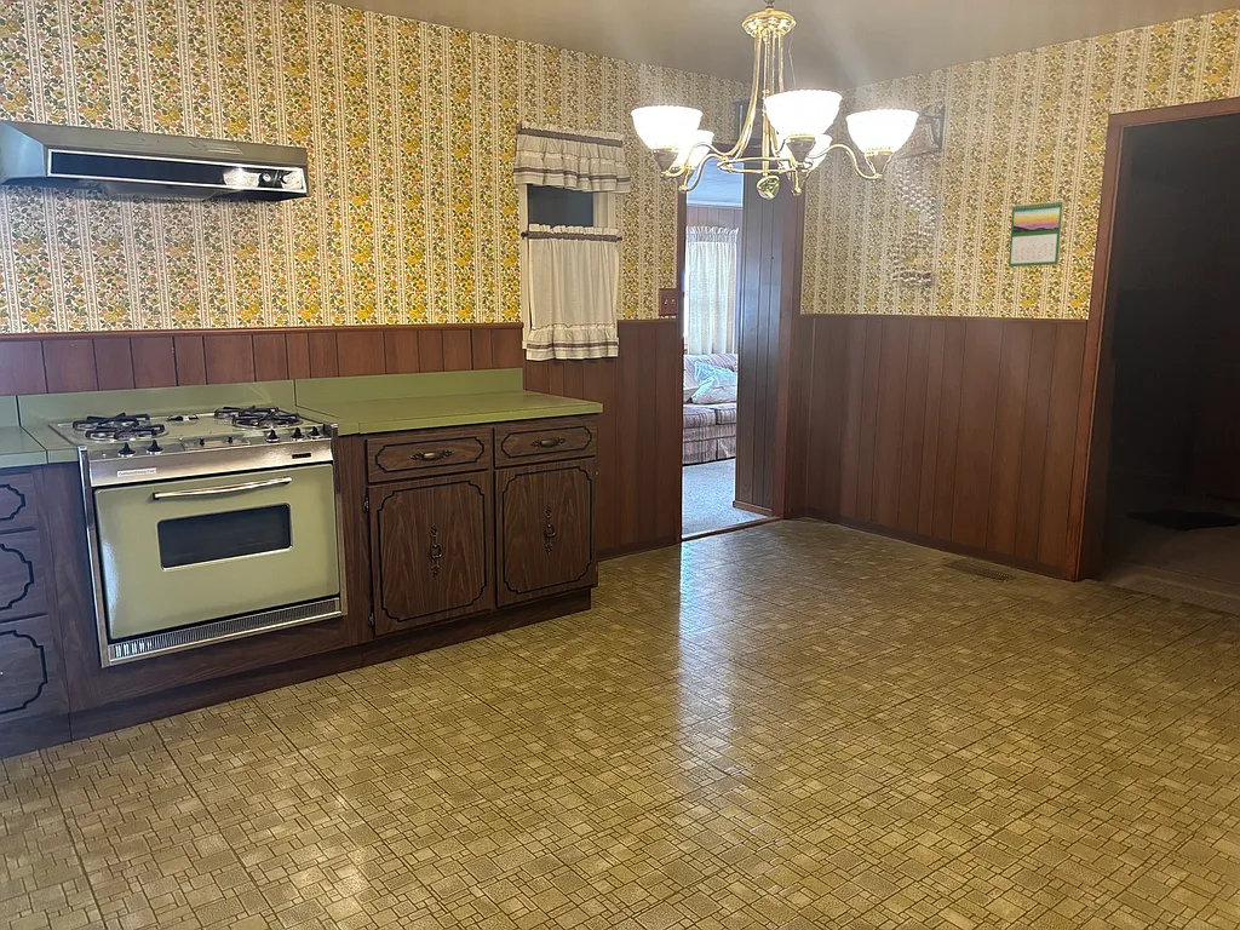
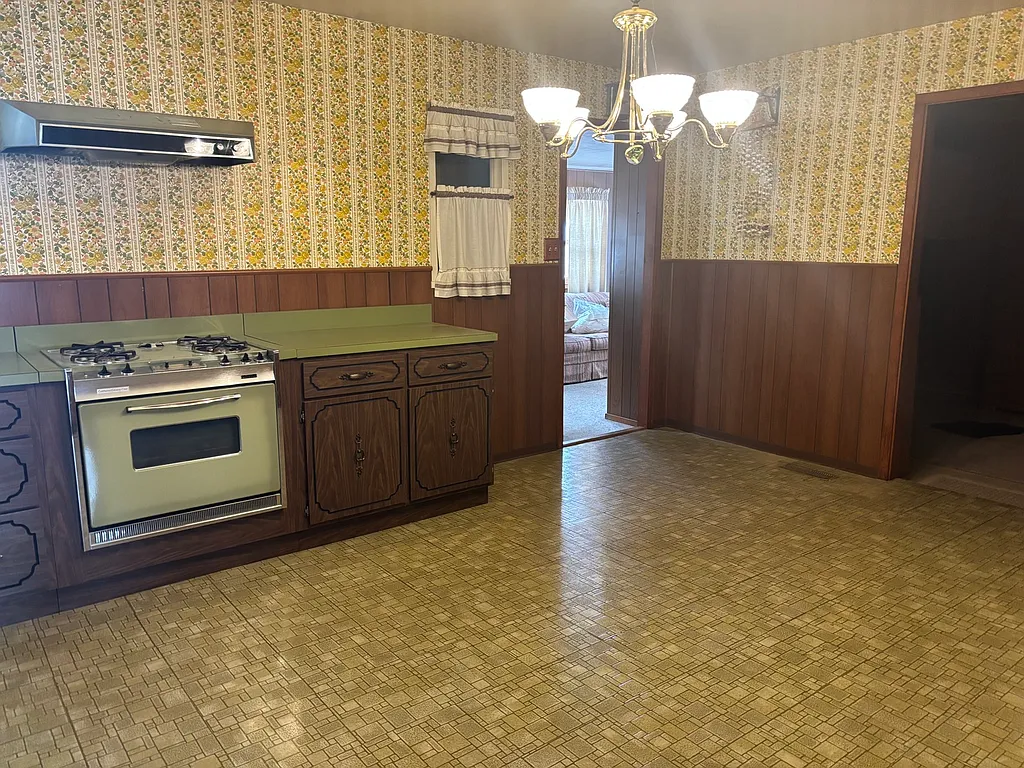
- calendar [1008,200,1064,268]
